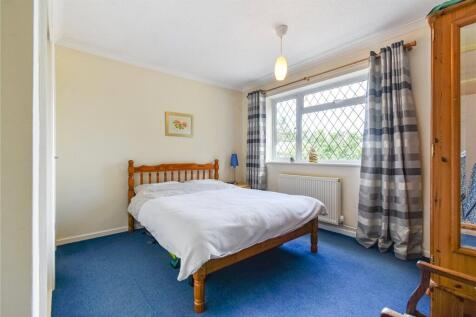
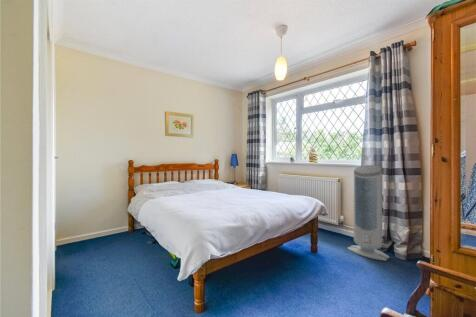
+ air purifier [346,164,390,262]
